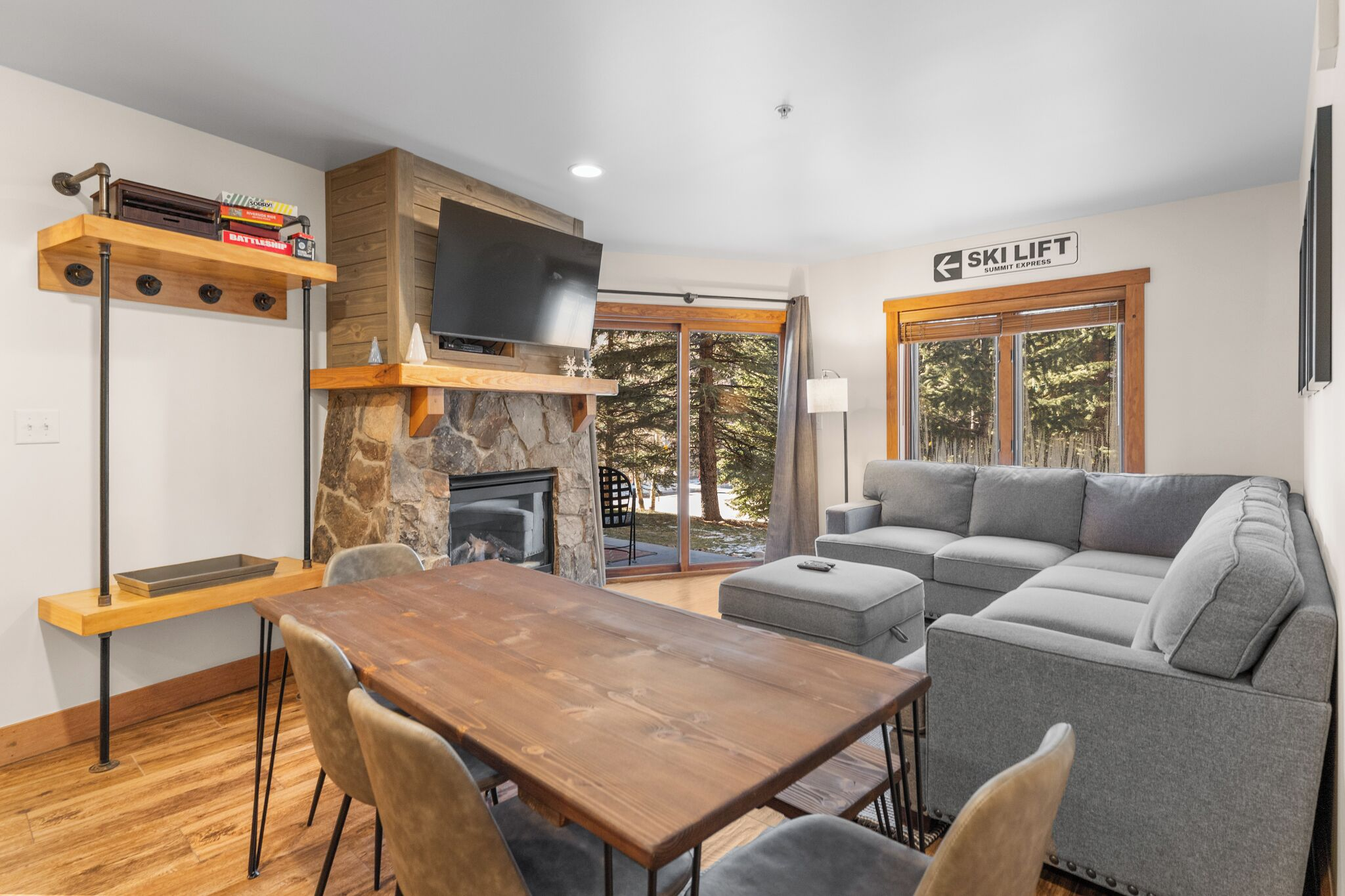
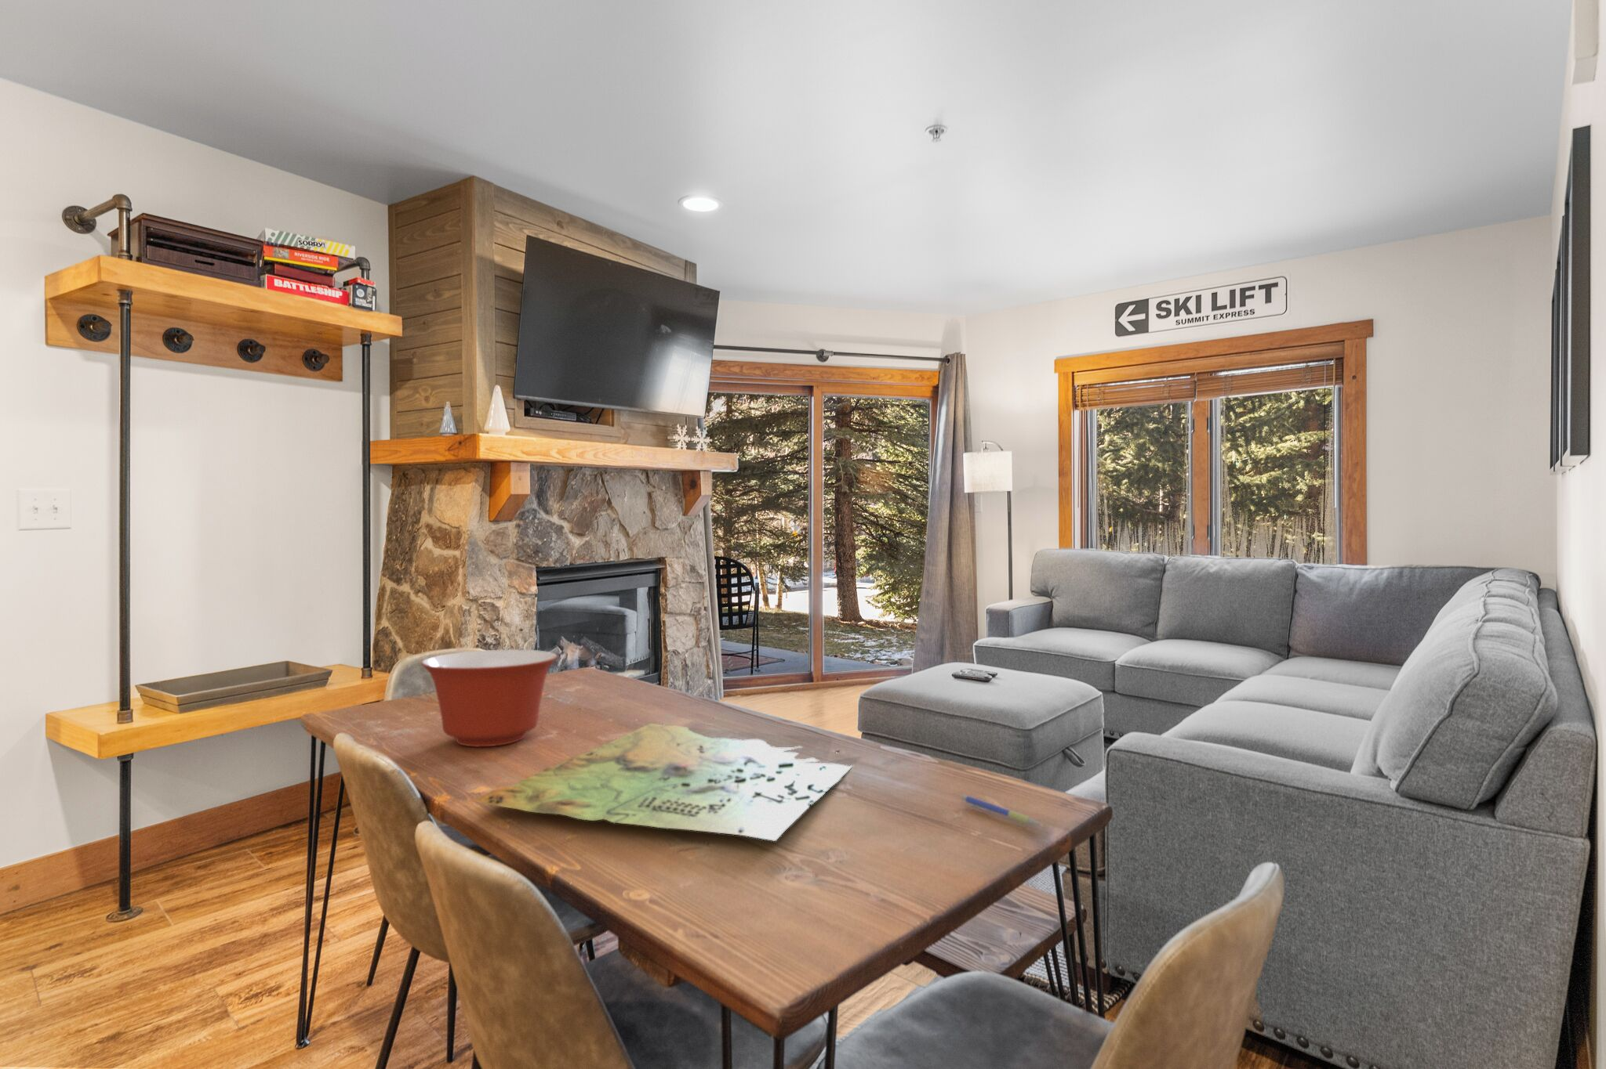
+ board game [469,723,855,842]
+ mixing bowl [420,649,559,748]
+ pen [961,795,1042,827]
